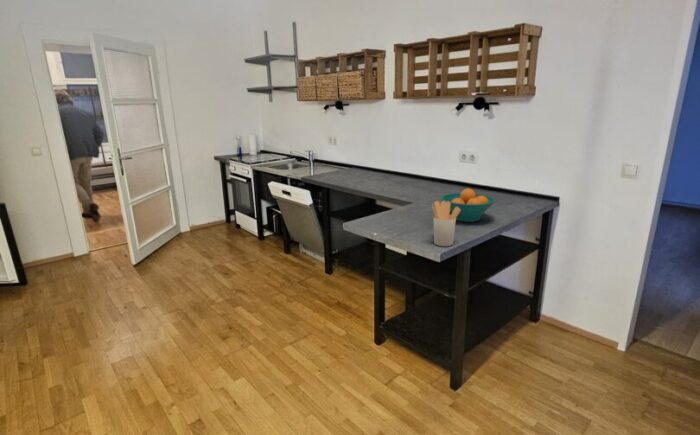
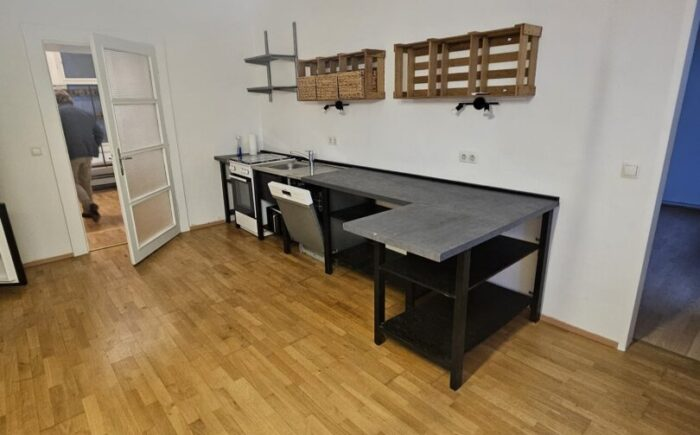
- utensil holder [431,200,460,247]
- fruit bowl [439,188,497,223]
